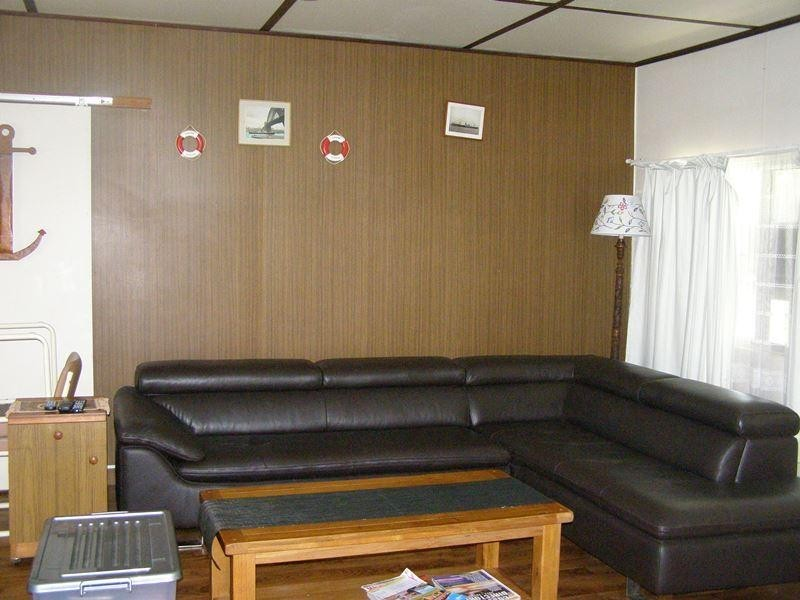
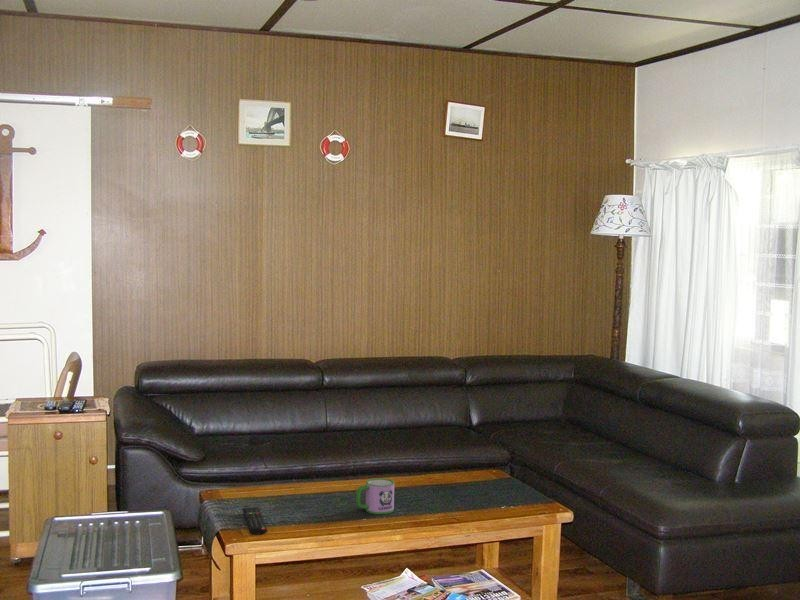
+ remote control [242,506,268,536]
+ mug [355,477,395,515]
